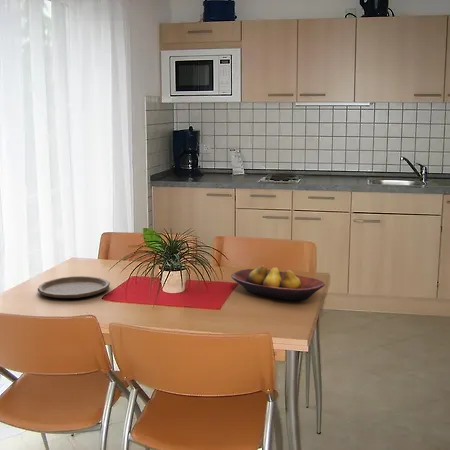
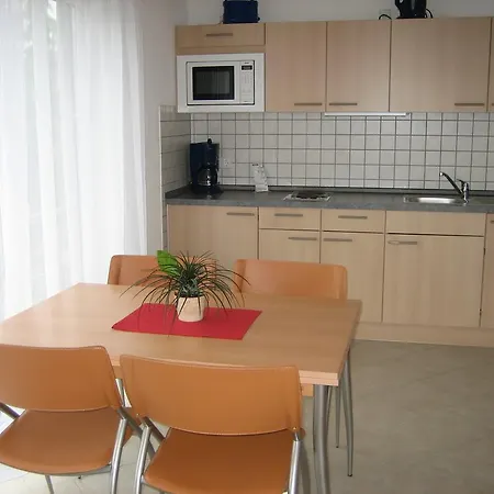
- plate [37,275,111,299]
- fruit bowl [230,264,326,302]
